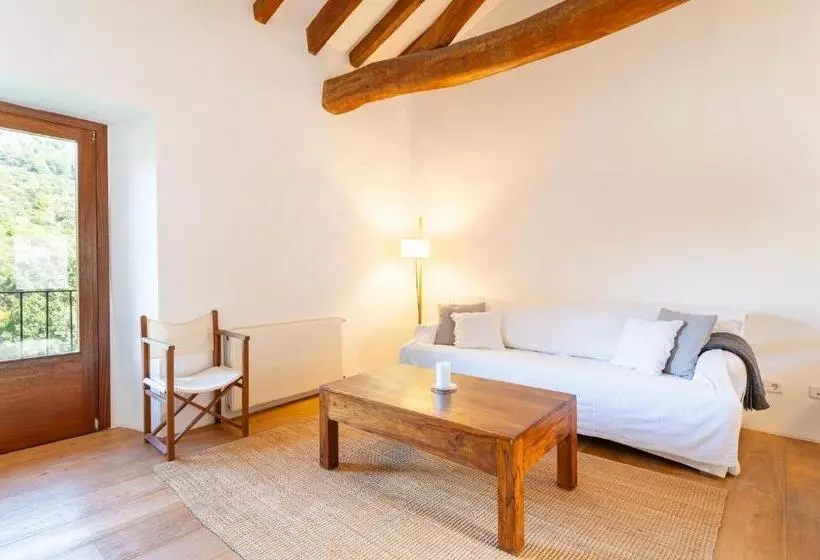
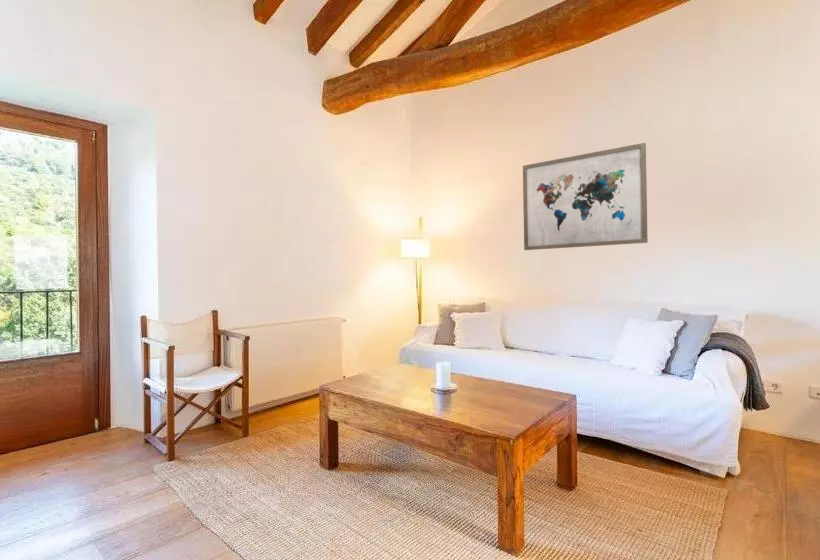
+ wall art [522,142,649,251]
